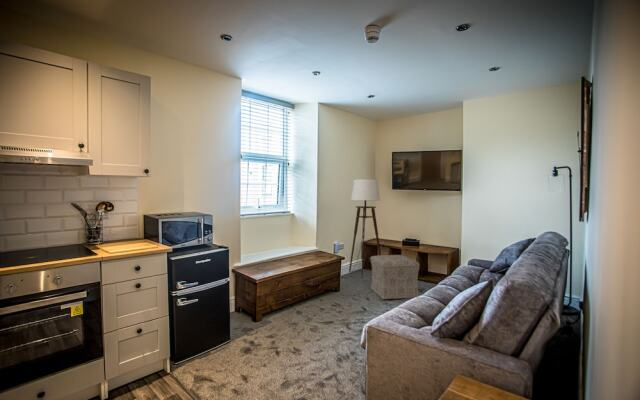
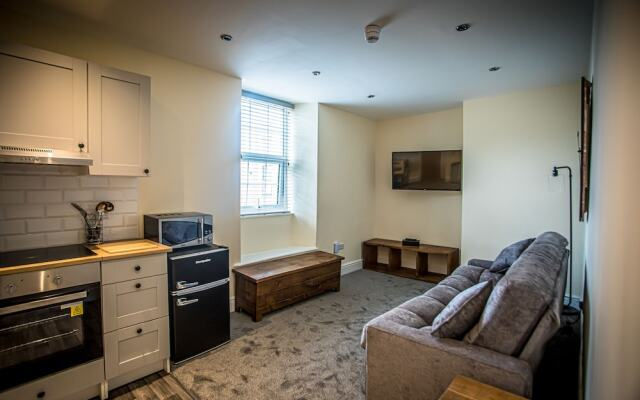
- ottoman [369,254,421,300]
- floor lamp [340,178,382,279]
